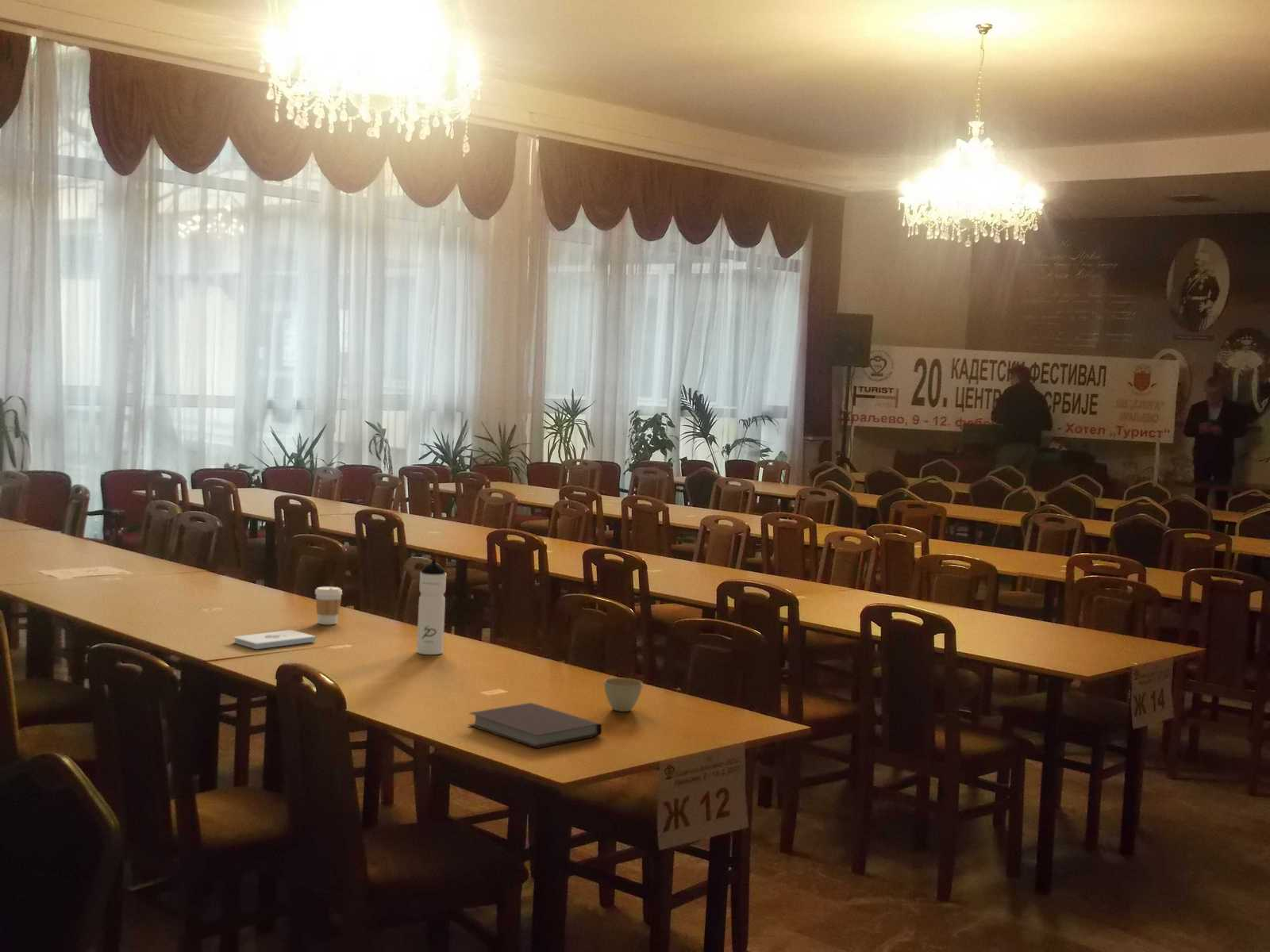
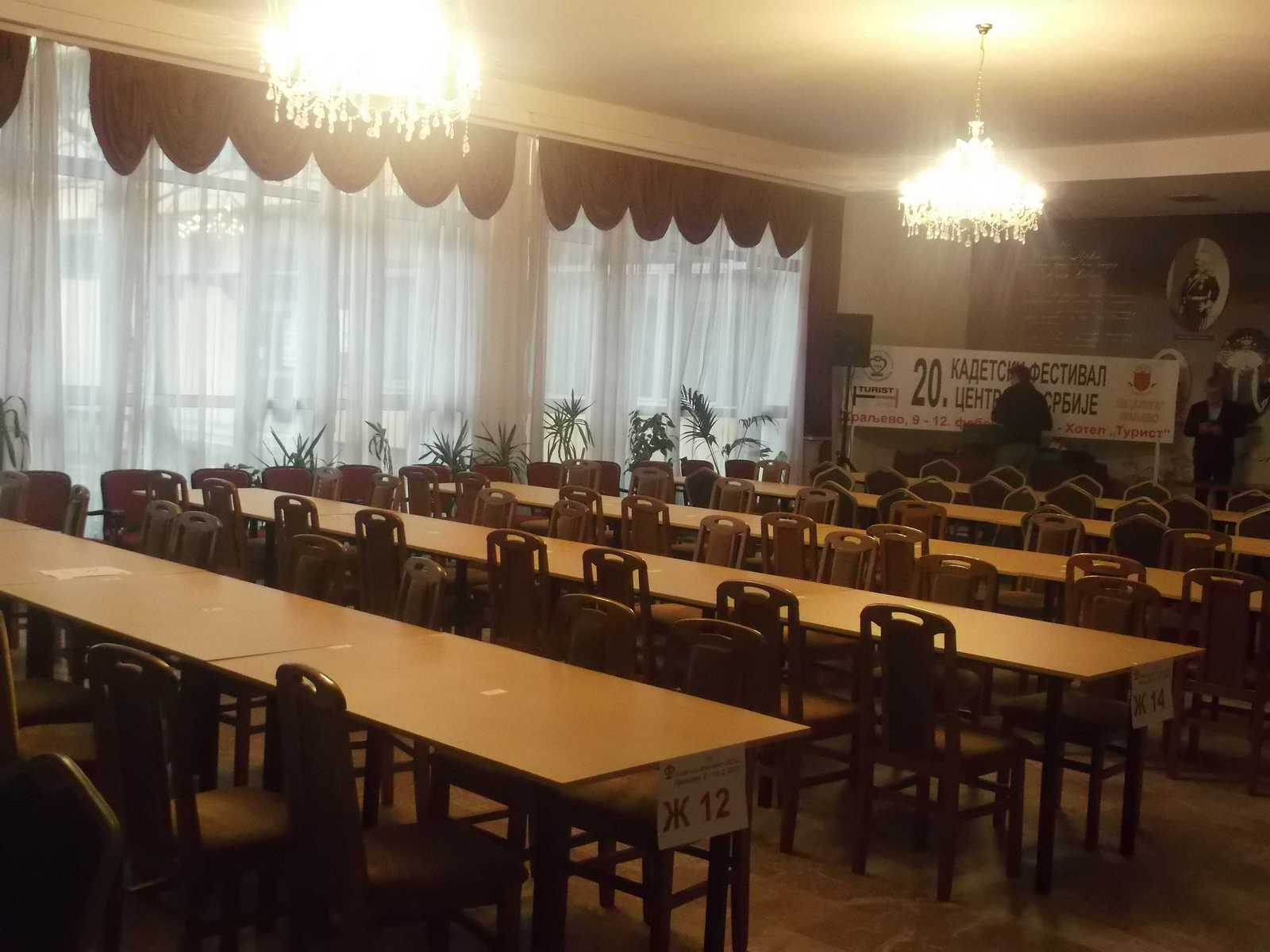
- water bottle [416,559,447,655]
- notepad [233,629,317,650]
- coffee cup [314,586,343,625]
- notebook [468,702,602,749]
- flower pot [603,677,644,712]
